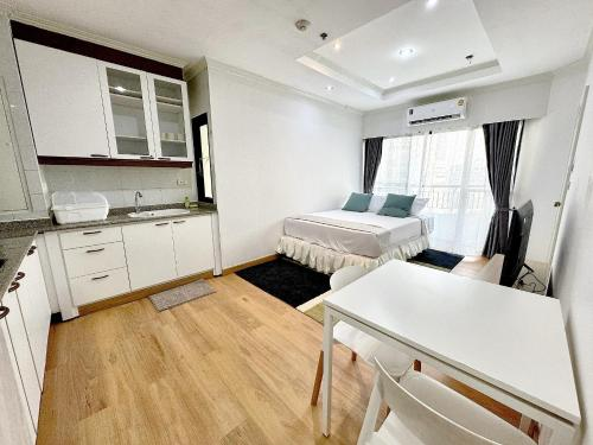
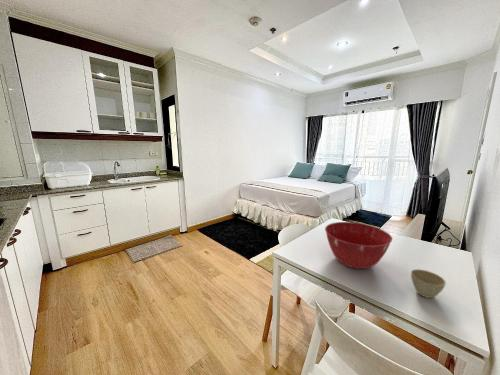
+ flower pot [410,268,447,299]
+ mixing bowl [324,221,393,270]
